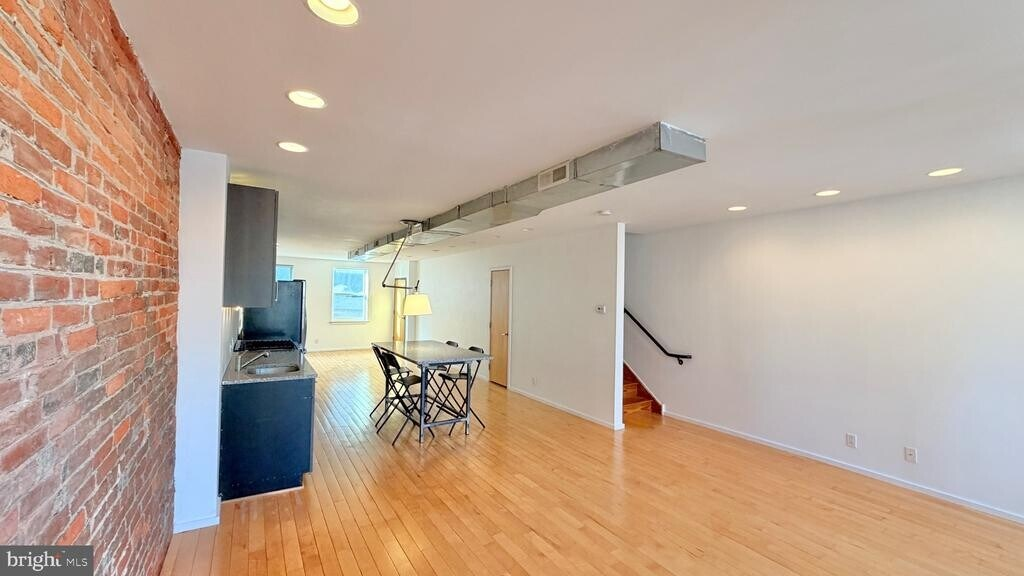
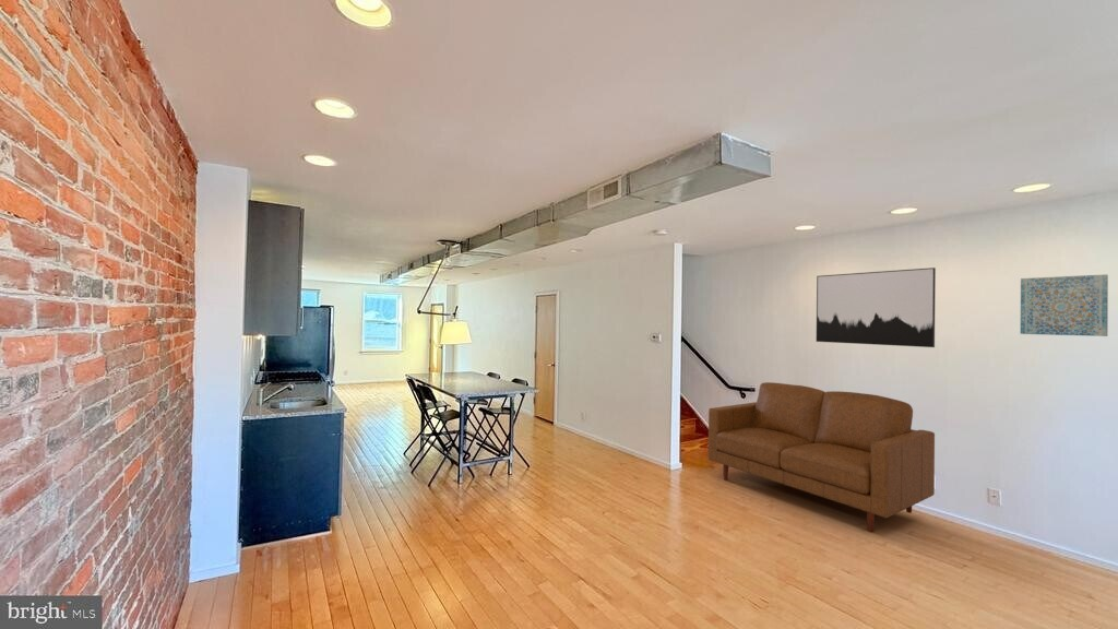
+ sofa [707,381,936,533]
+ wall art [816,266,937,348]
+ wall art [1020,273,1109,337]
